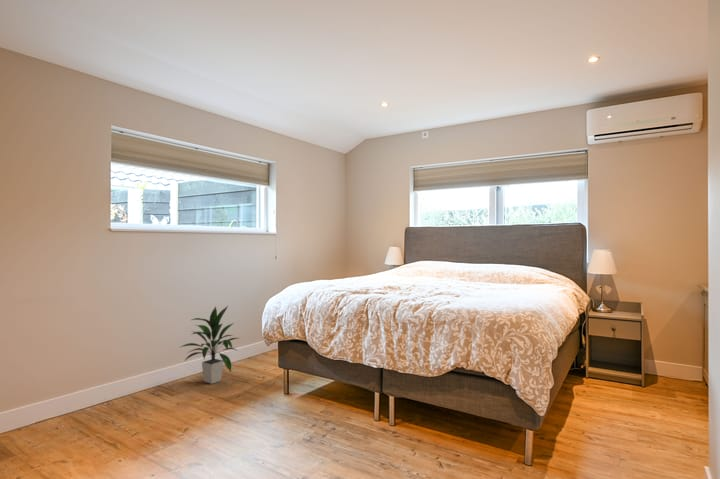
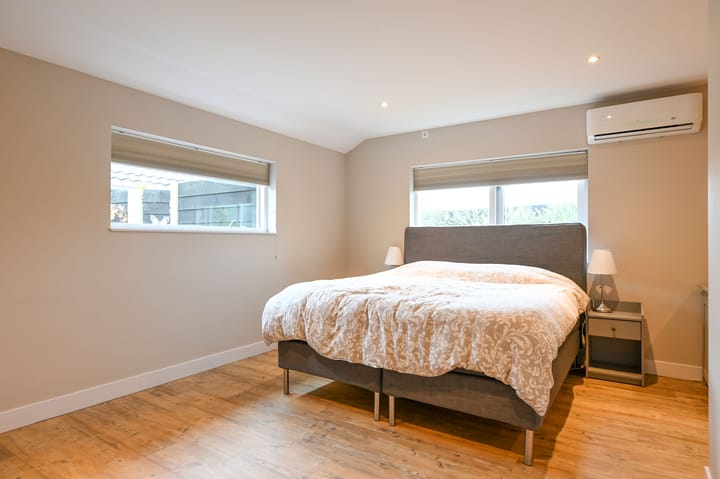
- indoor plant [180,305,240,385]
